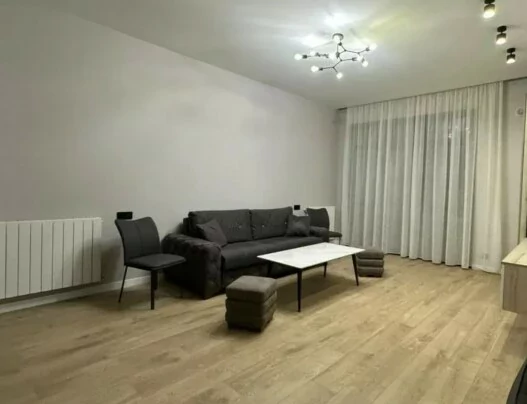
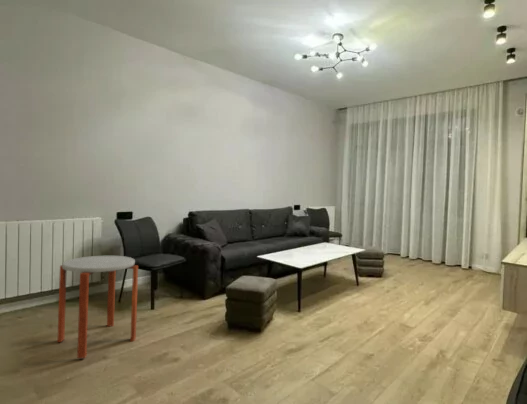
+ side table [56,255,139,359]
